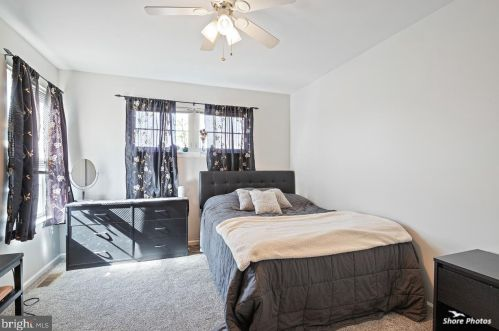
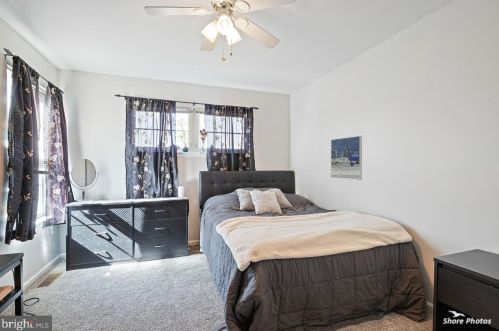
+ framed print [330,135,363,181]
